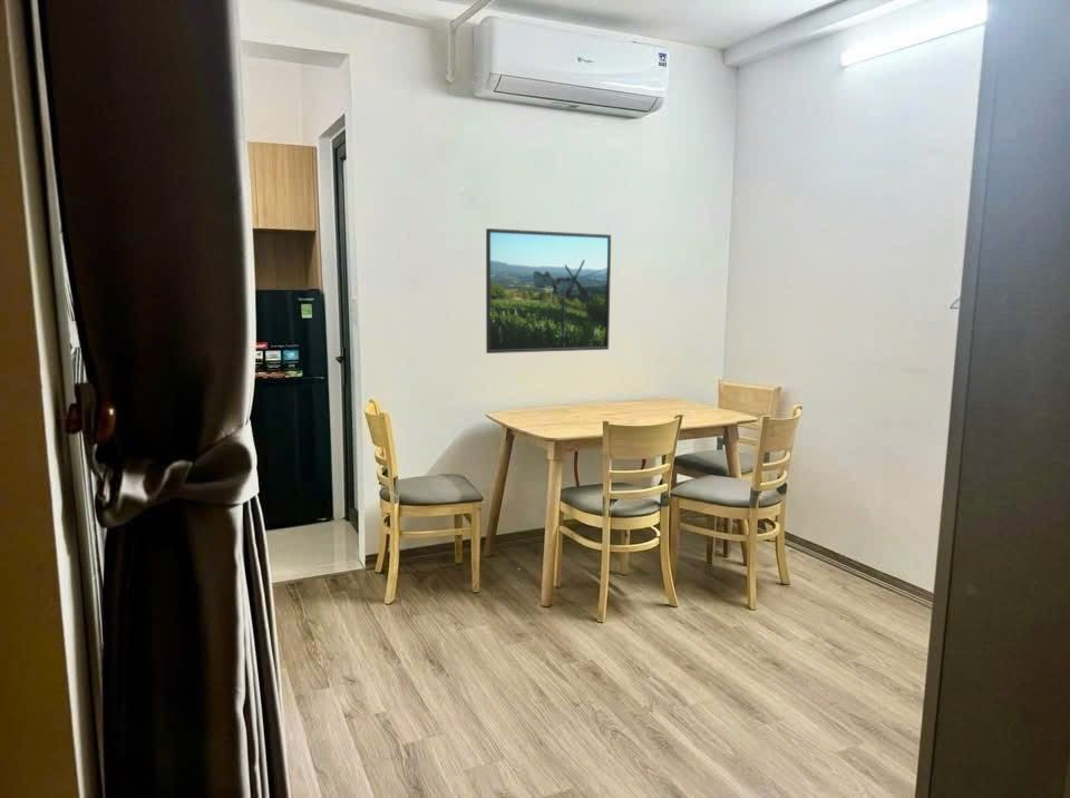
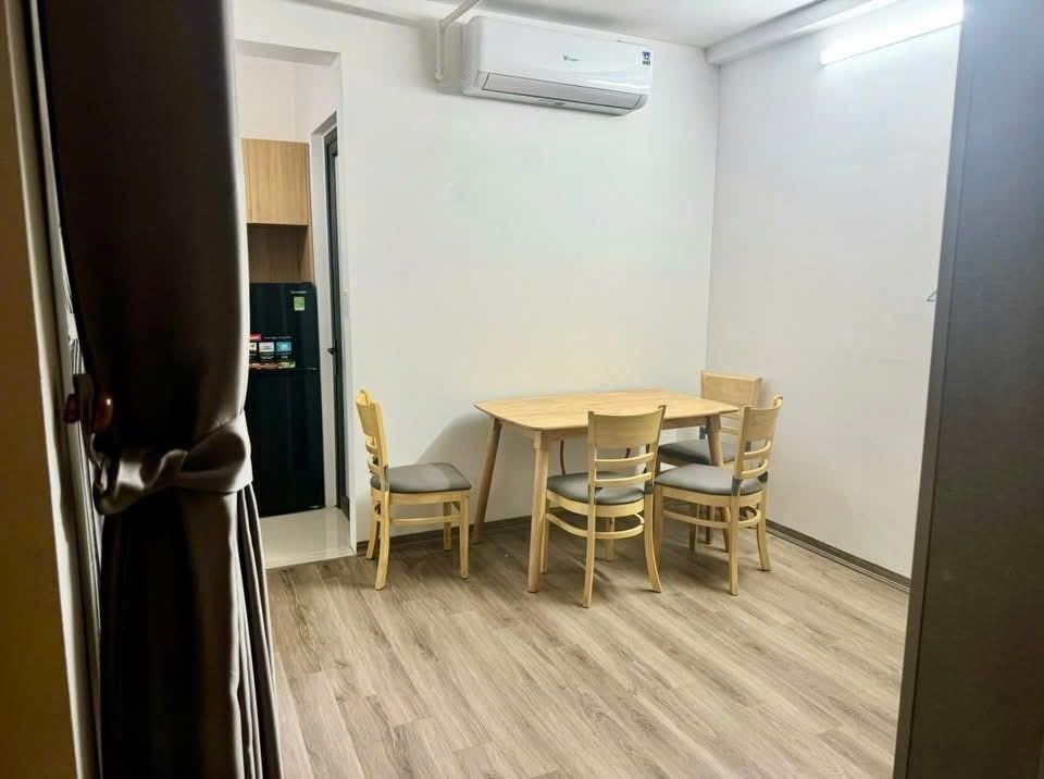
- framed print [485,227,612,354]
